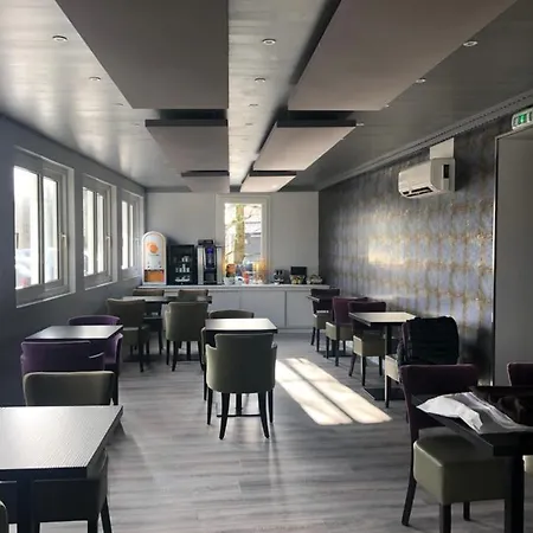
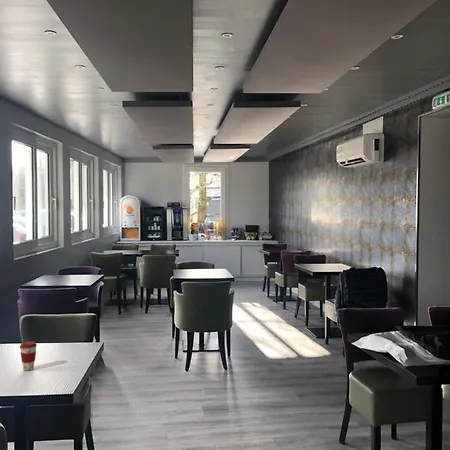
+ coffee cup [19,340,38,371]
